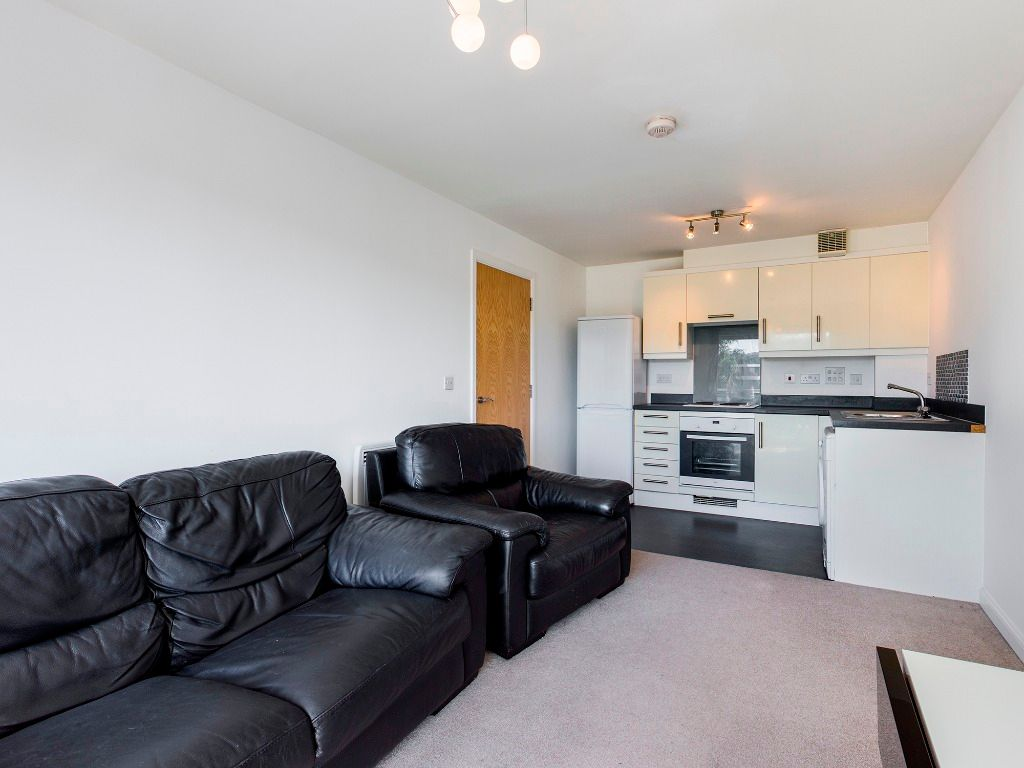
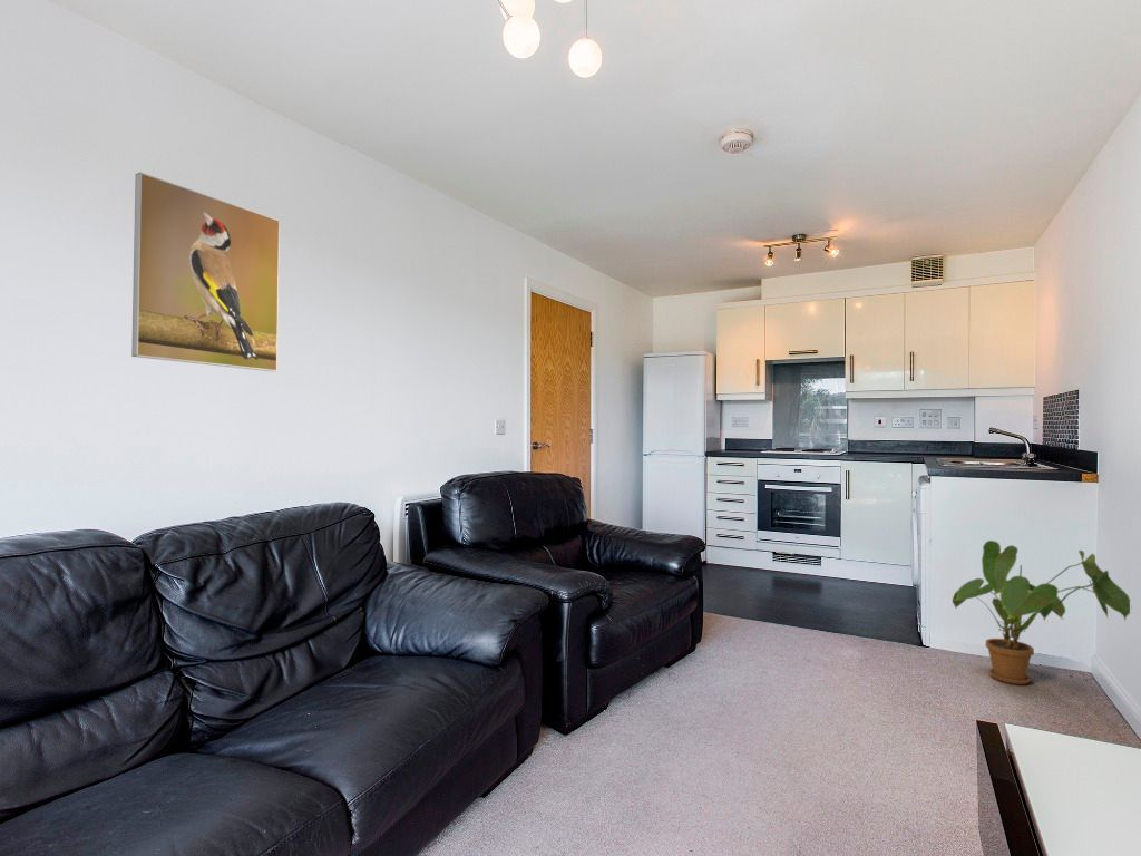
+ house plant [952,539,1131,685]
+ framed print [130,172,281,372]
